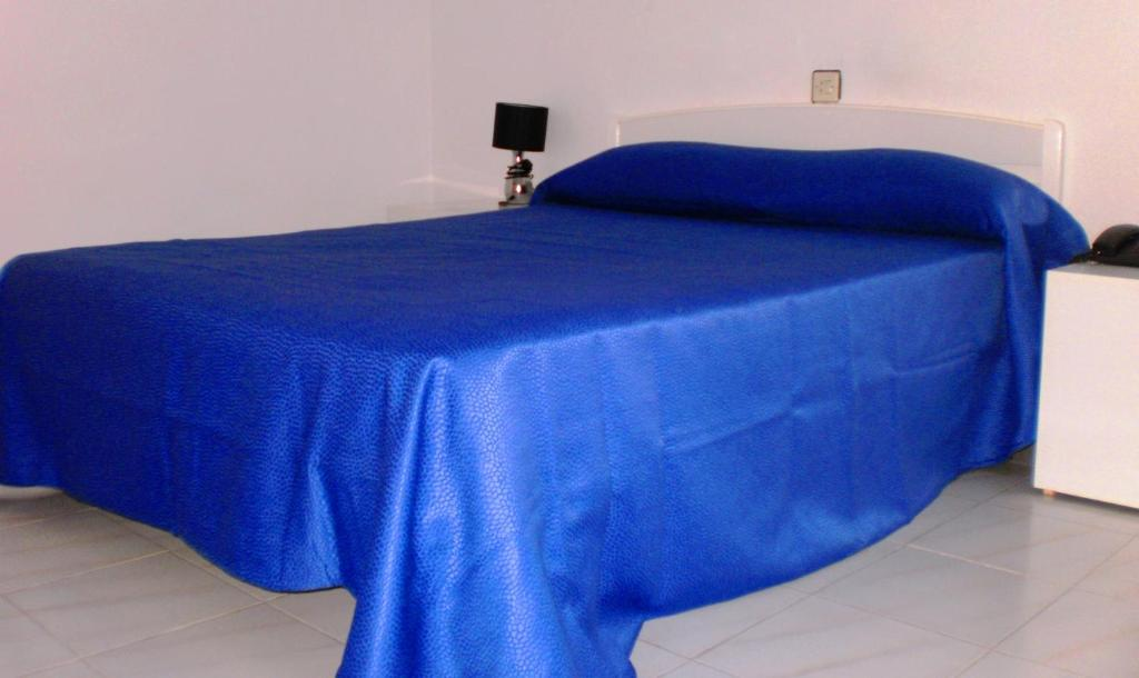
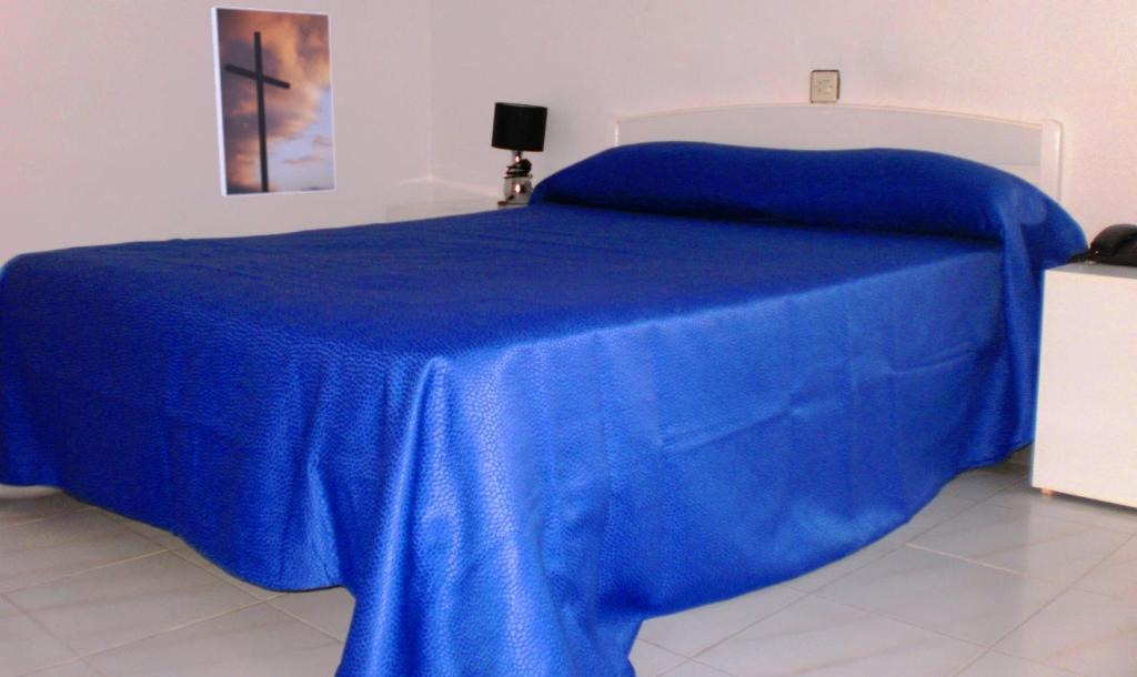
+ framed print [210,6,338,198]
